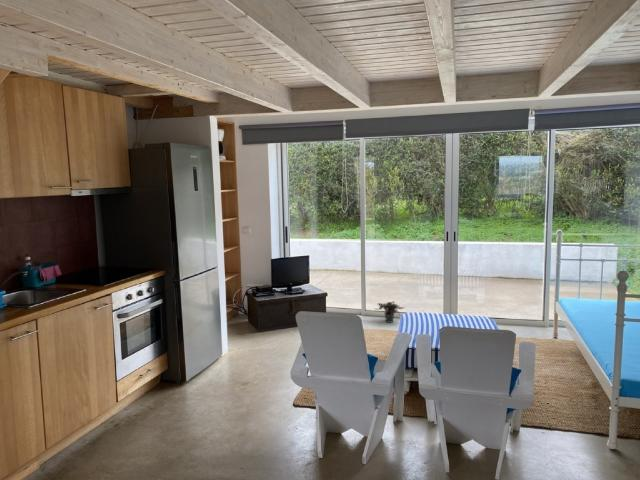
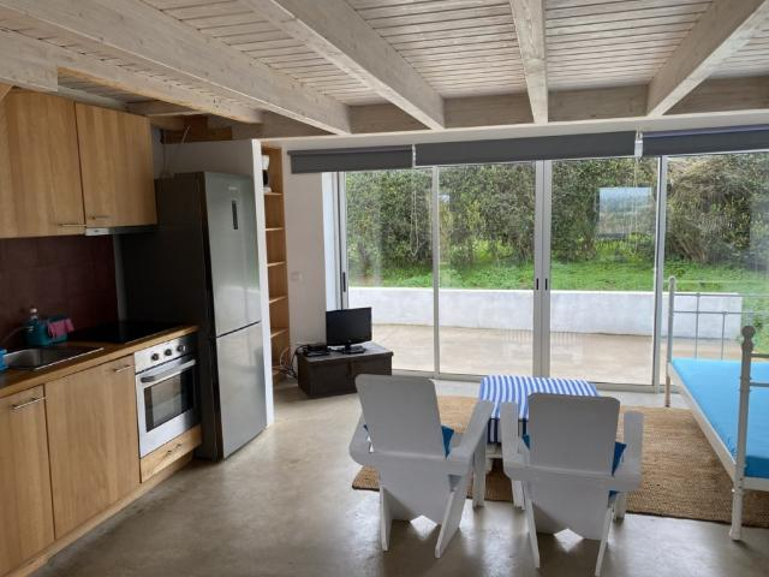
- potted plant [374,301,406,324]
